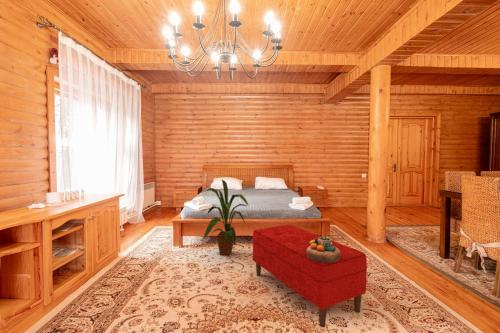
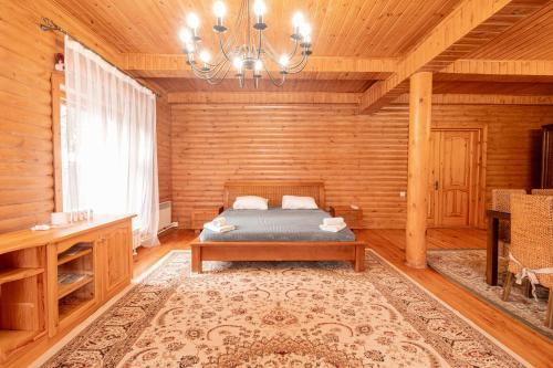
- decorative bowl [307,236,341,263]
- bench [252,224,368,328]
- house plant [201,179,249,256]
